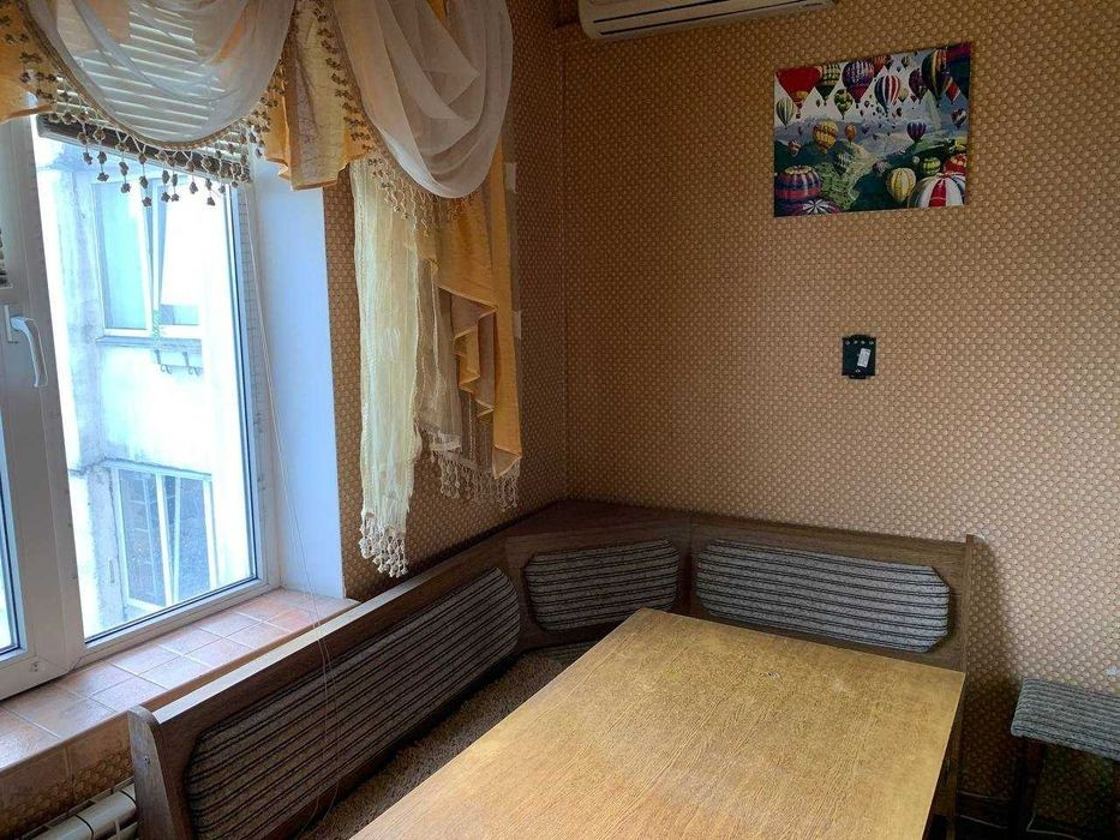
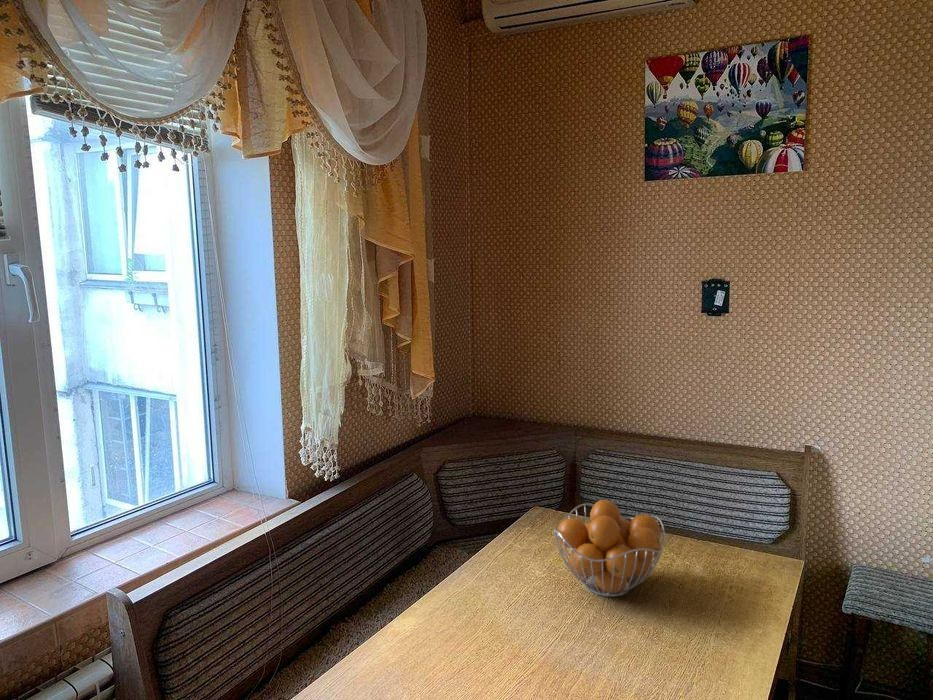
+ fruit basket [553,499,666,598]
